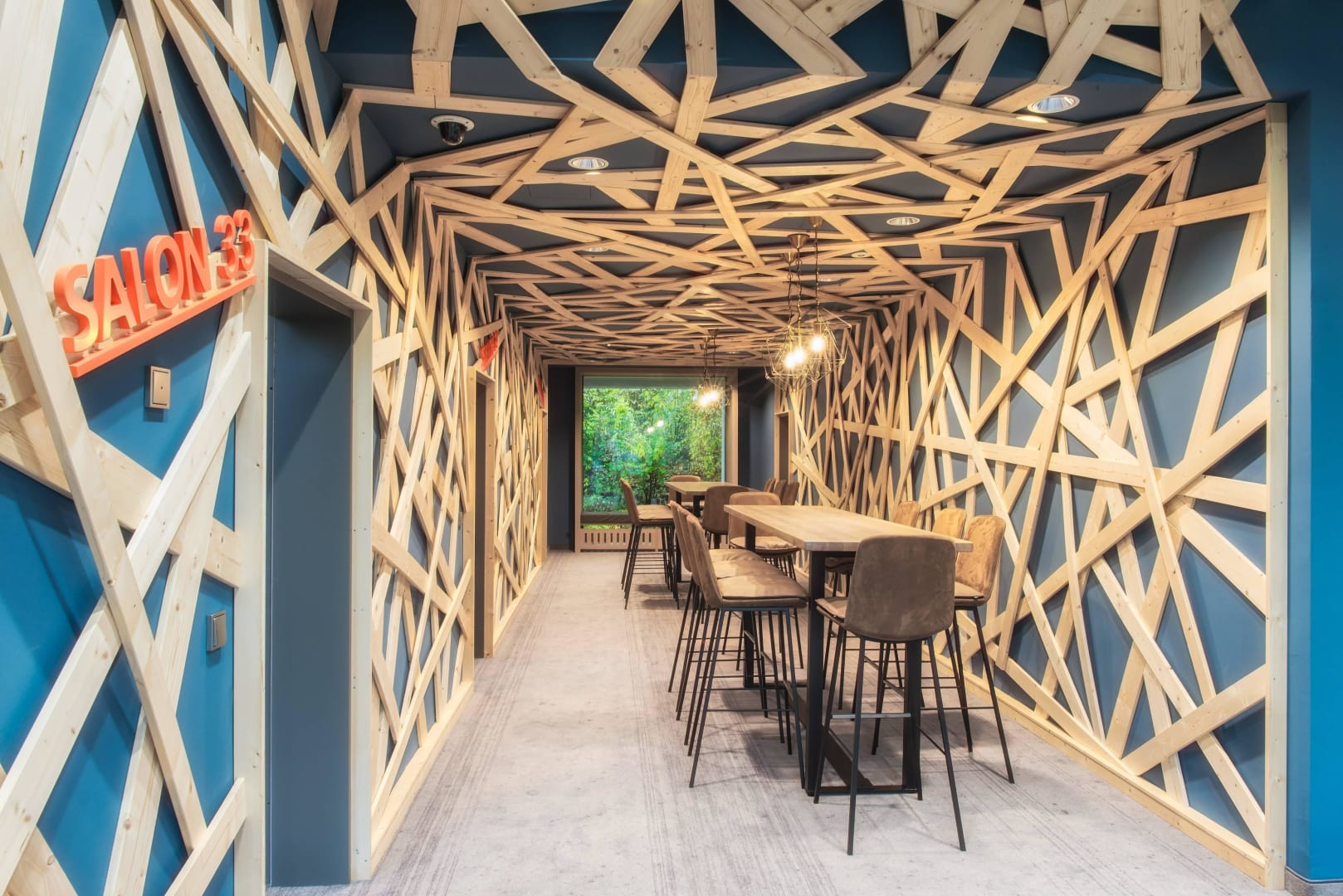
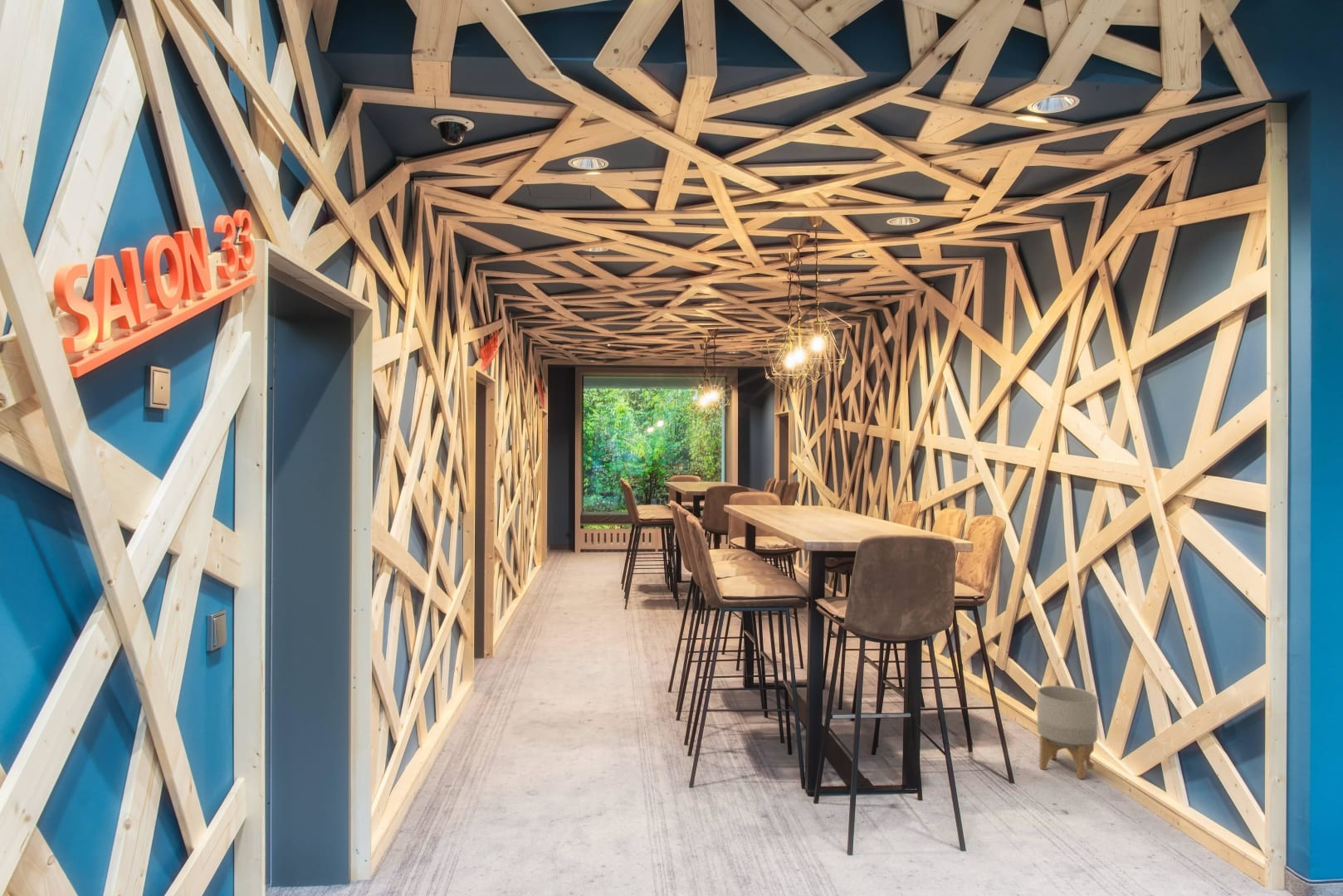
+ planter [1037,684,1099,780]
